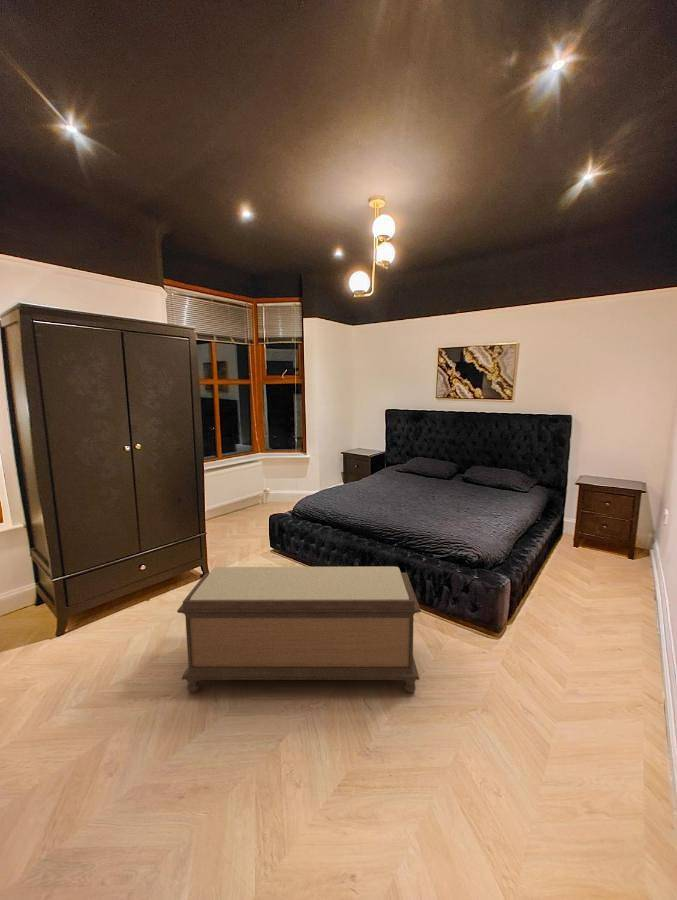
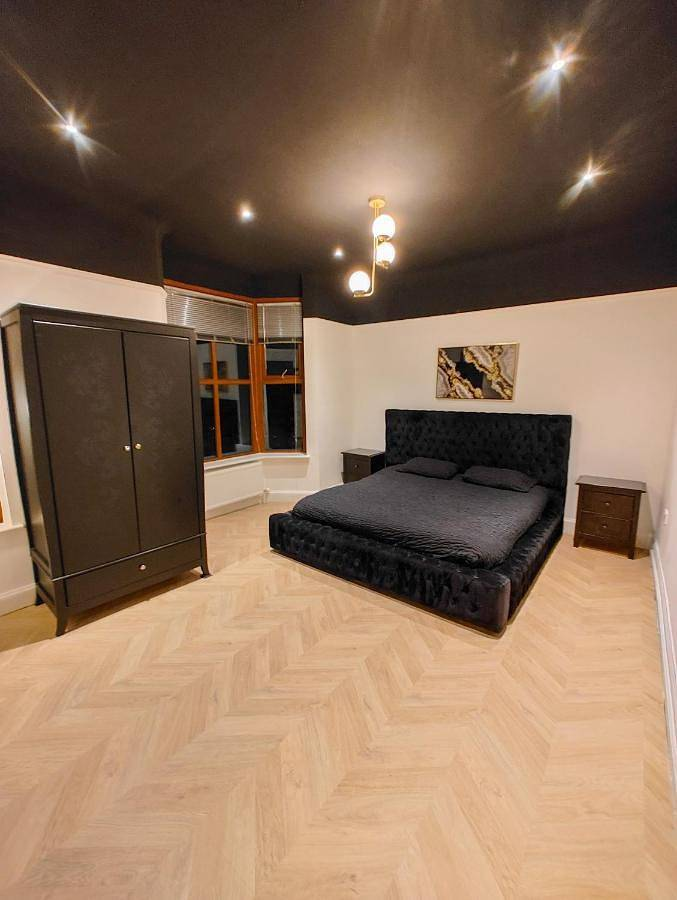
- bench [176,566,422,694]
